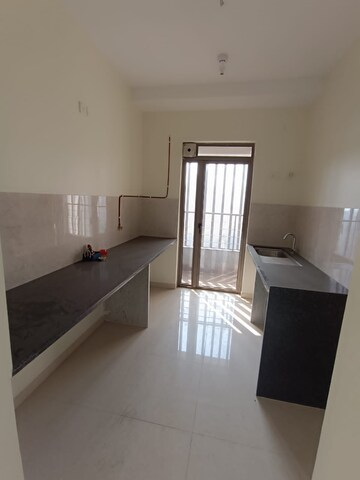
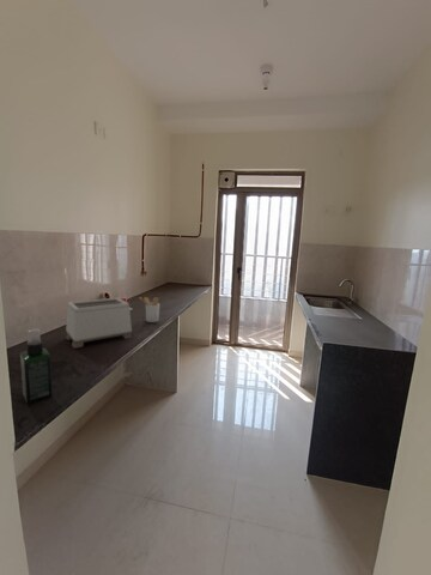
+ toaster [65,297,134,350]
+ utensil holder [139,296,160,323]
+ spray bottle [19,327,54,405]
